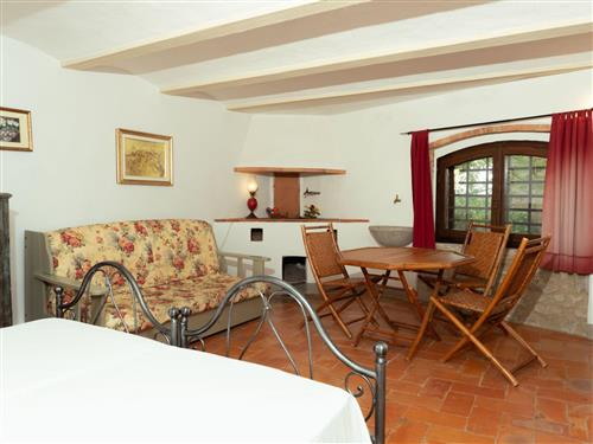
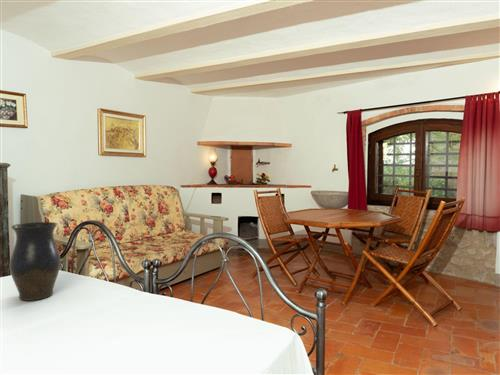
+ vase [9,221,62,302]
